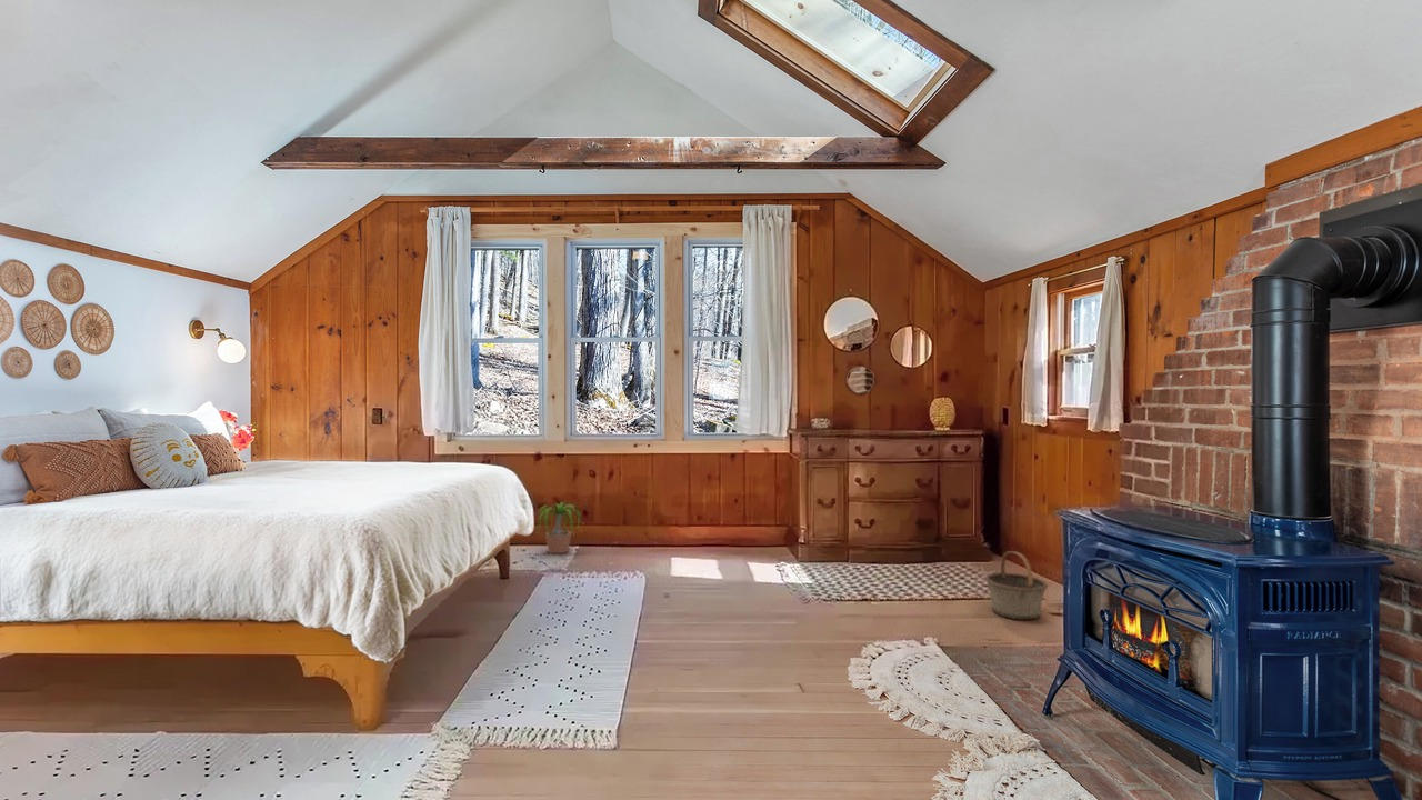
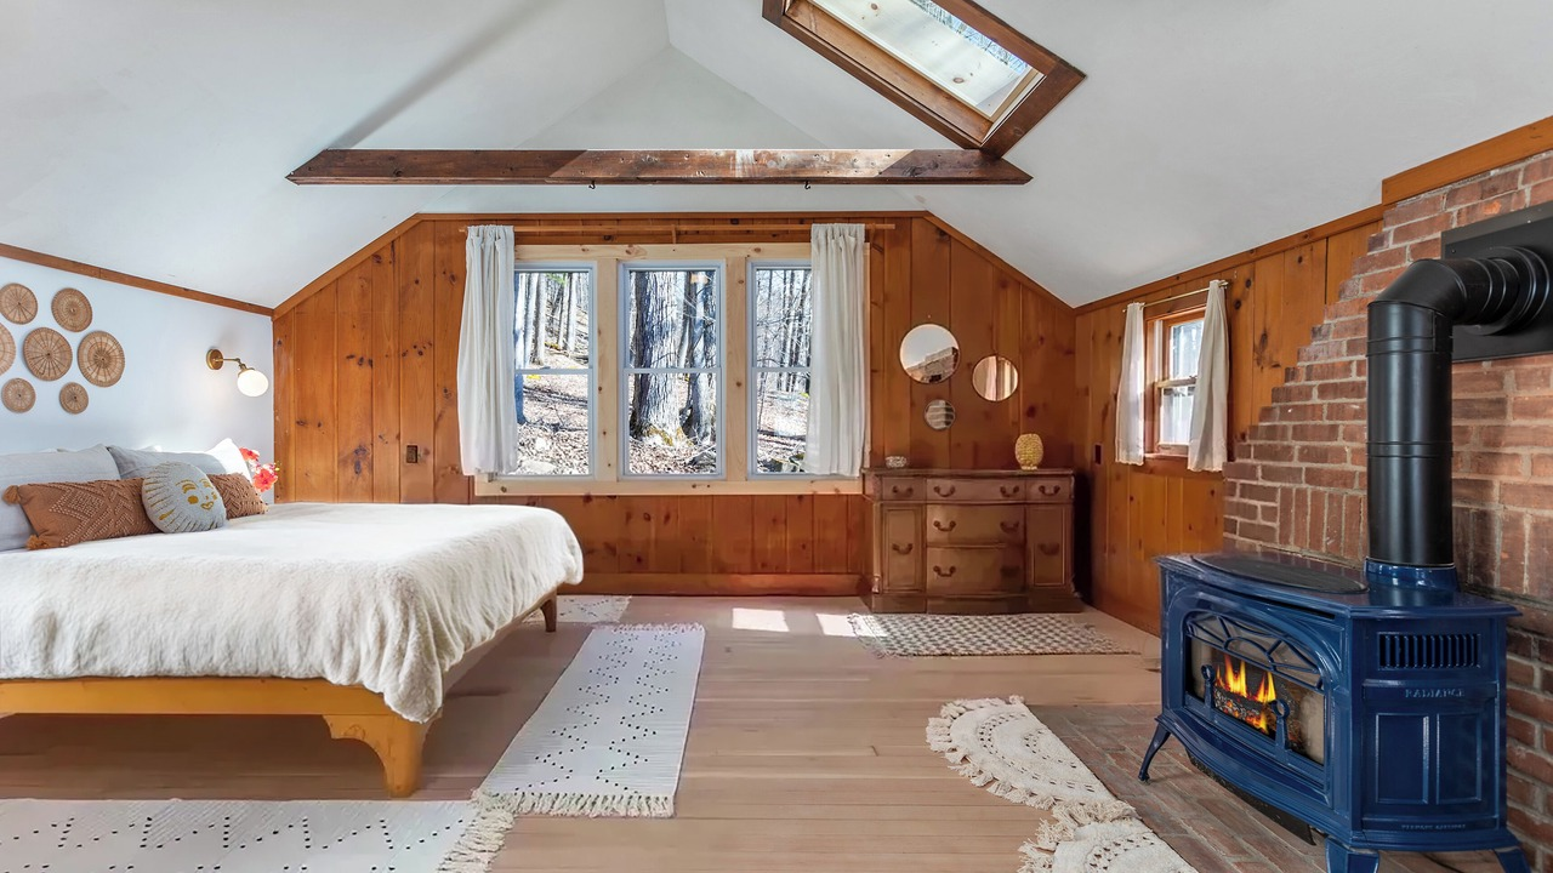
- potted plant [533,501,583,554]
- basket [984,550,1049,620]
